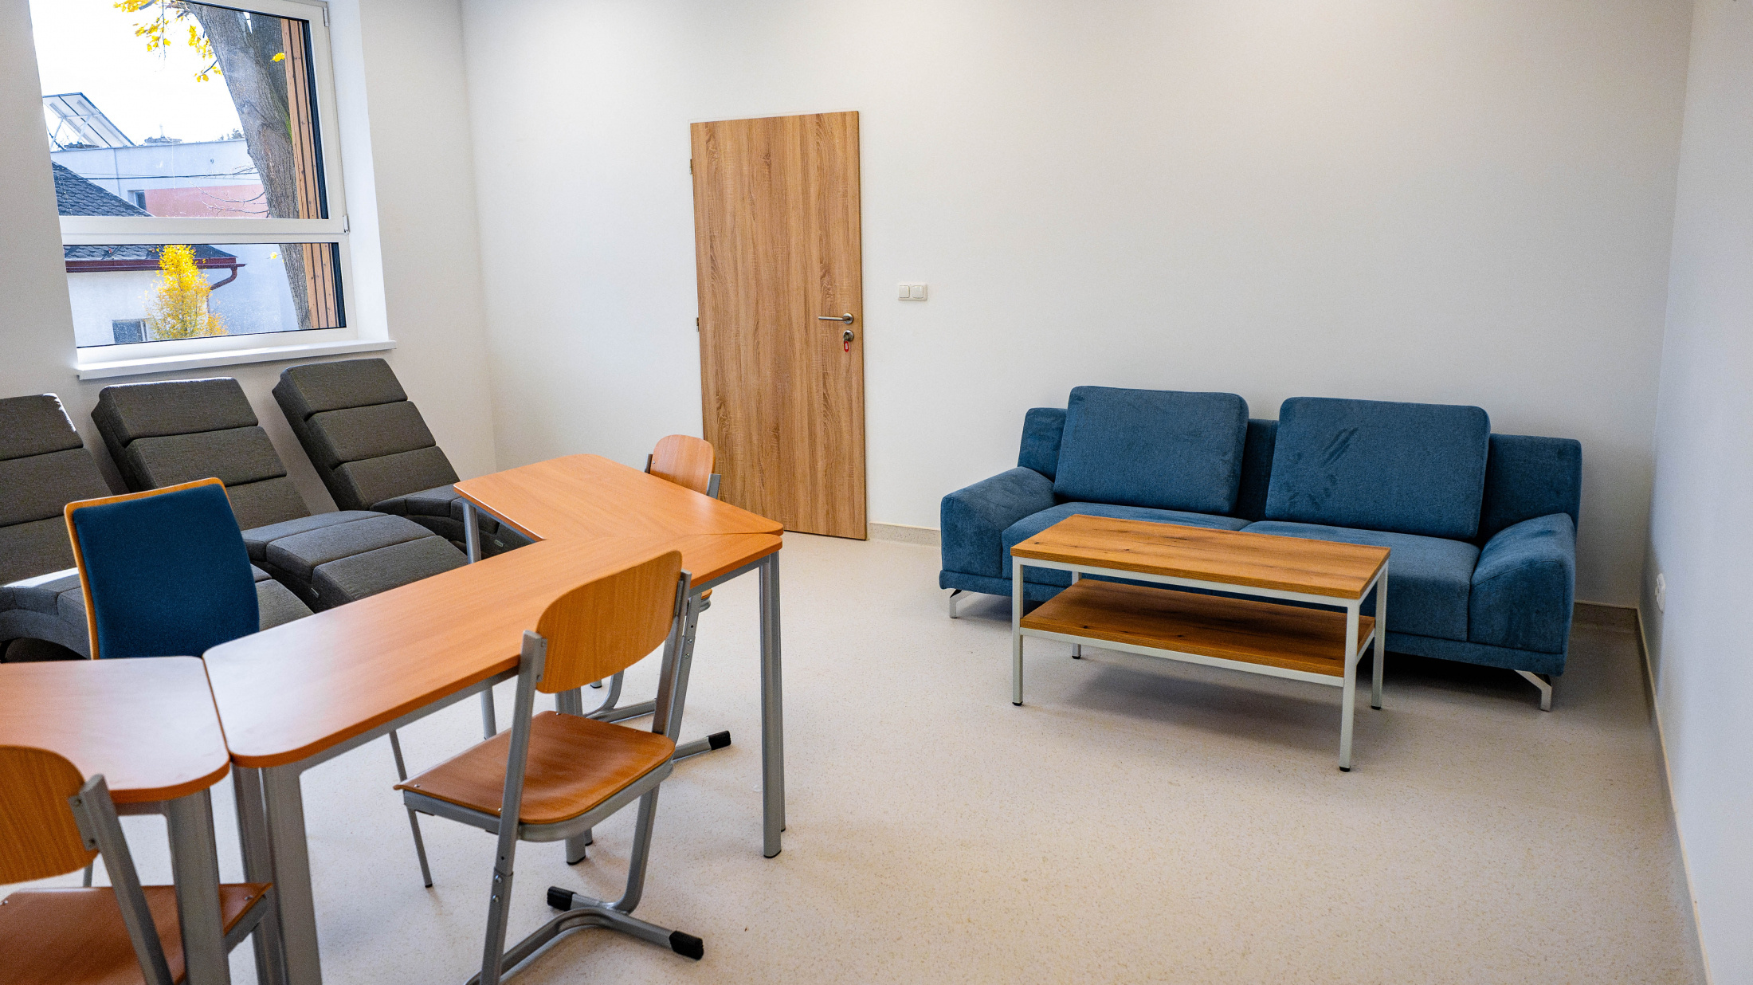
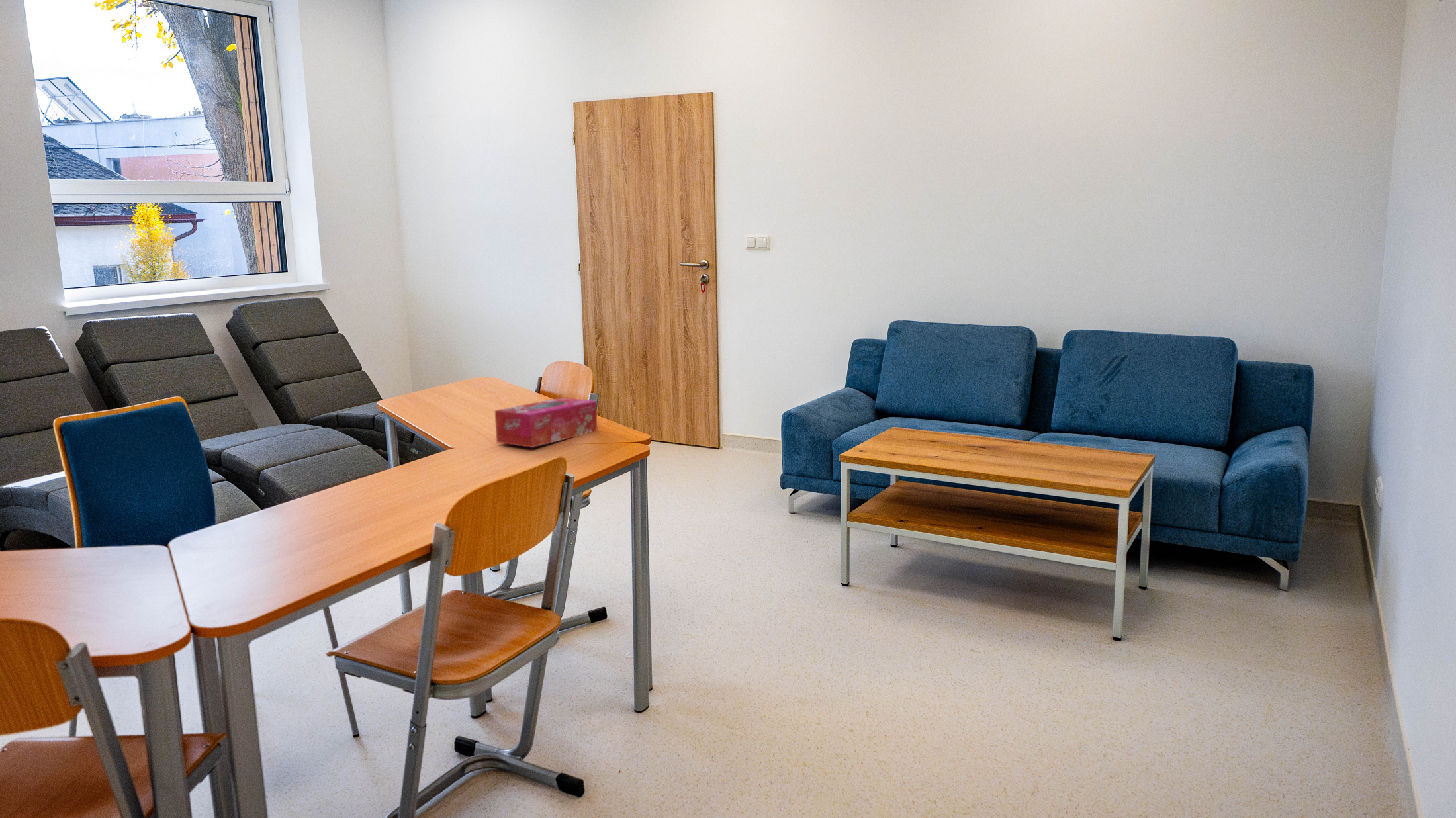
+ tissue box [494,397,598,448]
